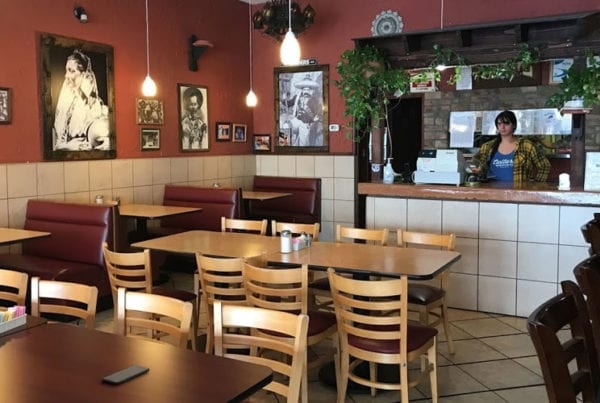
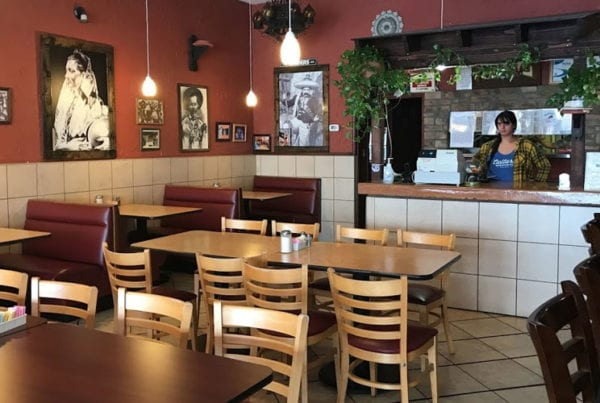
- smartphone [101,364,151,386]
